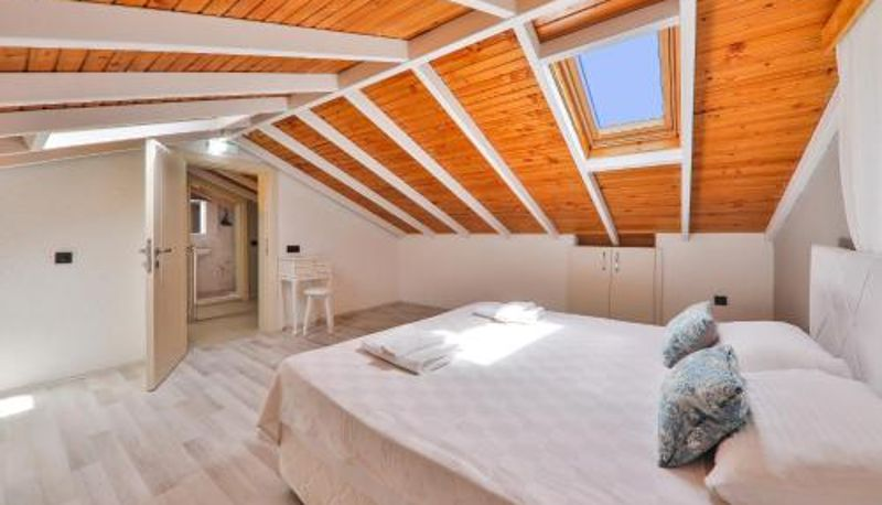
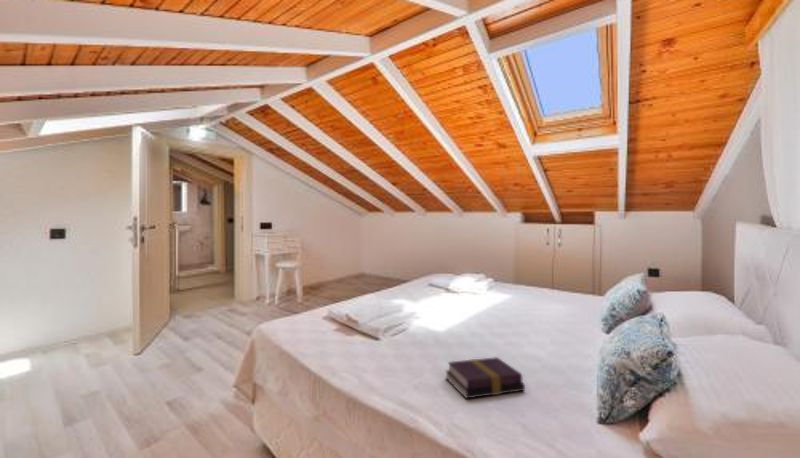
+ book [444,356,526,400]
